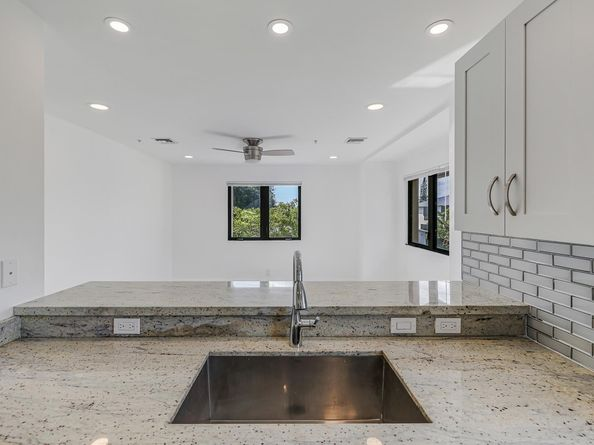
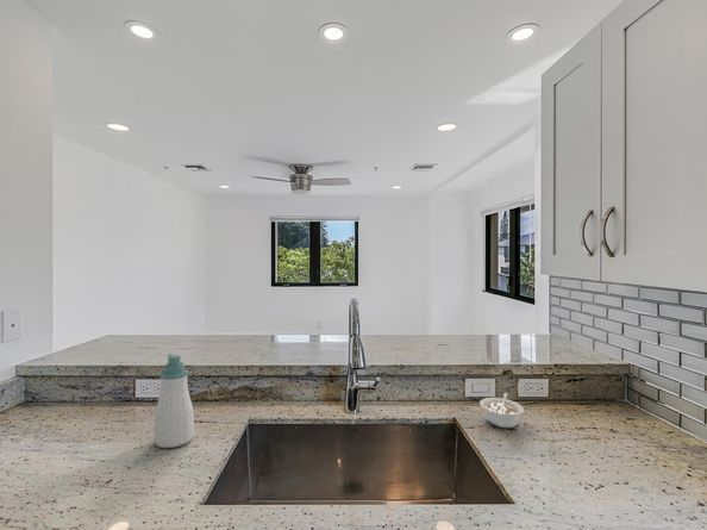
+ soap bottle [154,353,195,449]
+ legume [478,392,525,429]
